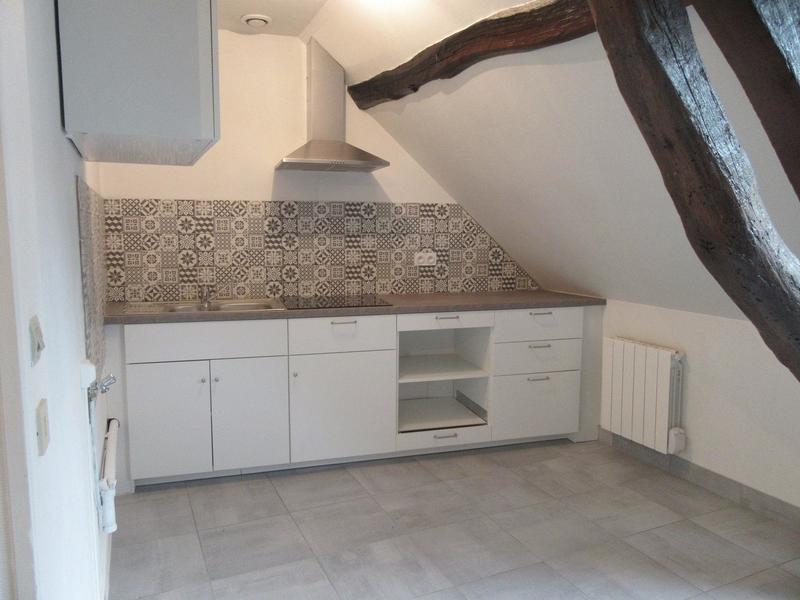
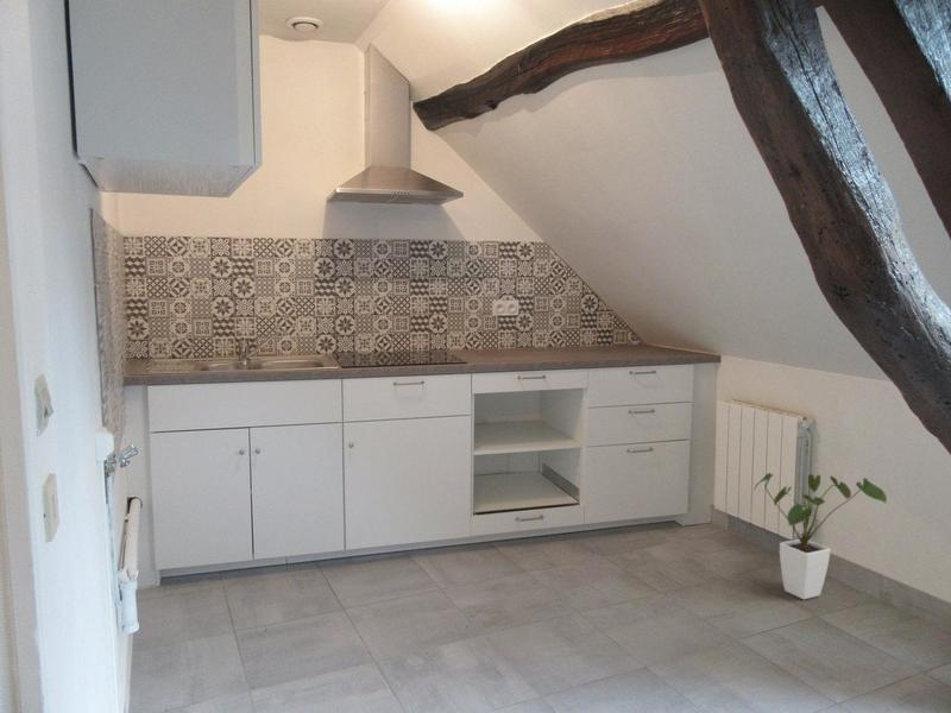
+ house plant [751,472,888,600]
